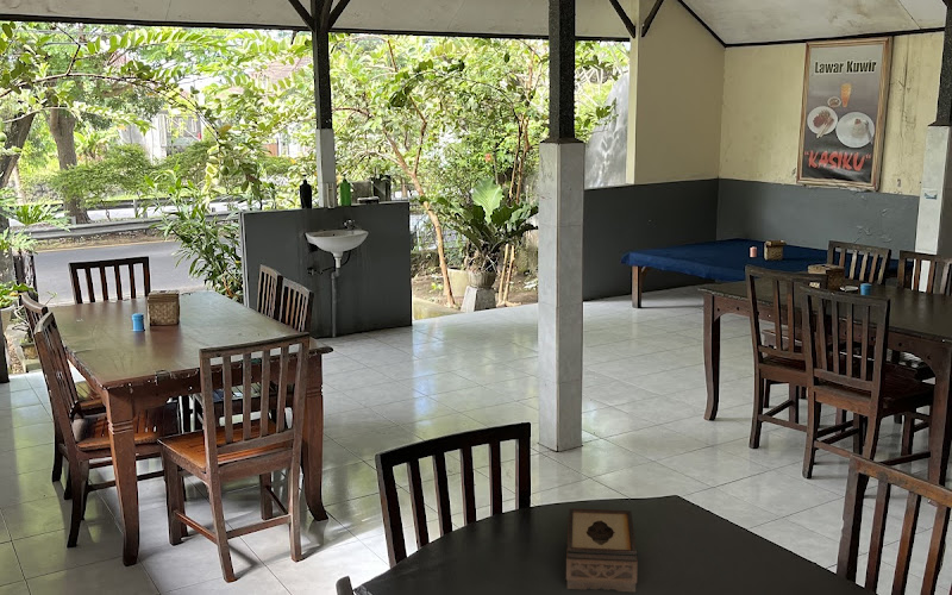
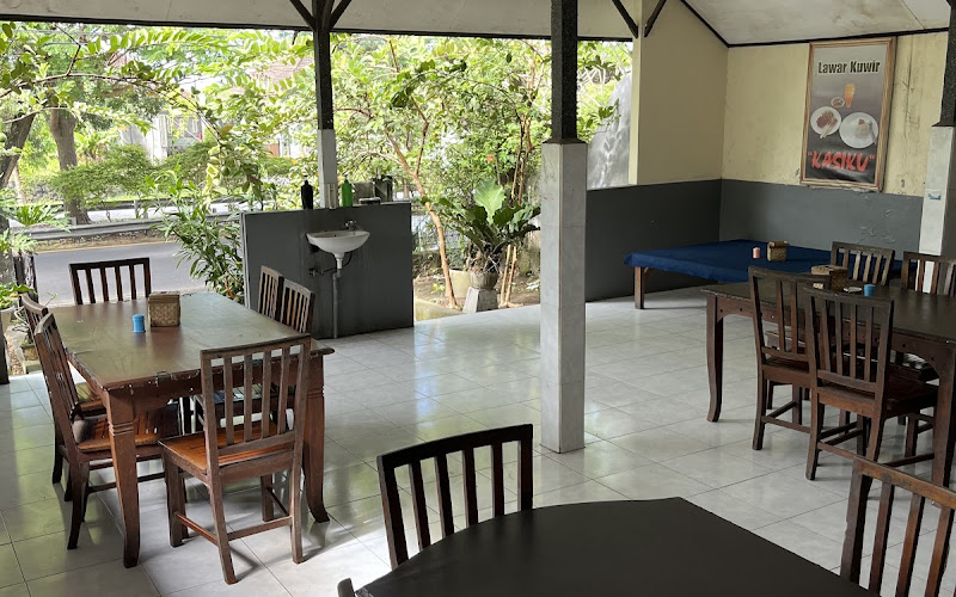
- tissue box [565,507,639,594]
